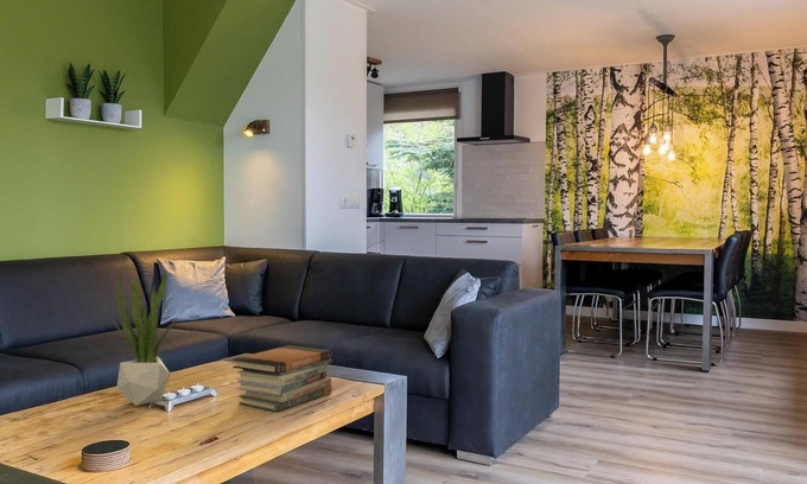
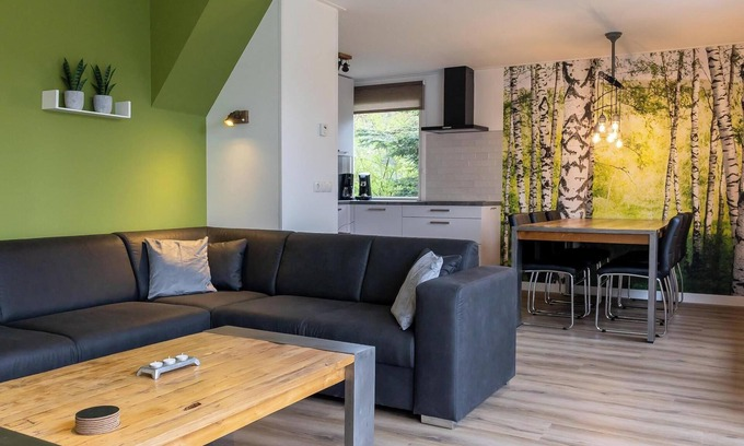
- potted plant [112,269,179,407]
- book stack [231,344,333,413]
